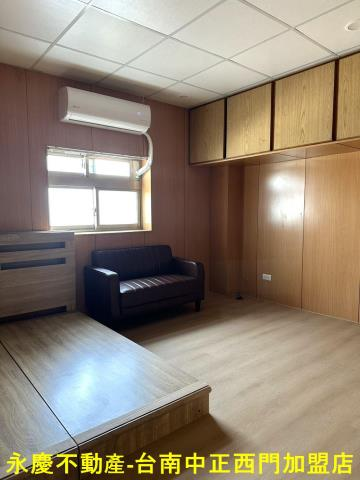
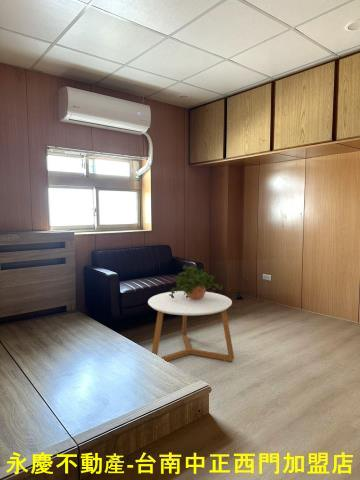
+ coffee table [147,290,235,362]
+ potted plant [169,264,224,299]
